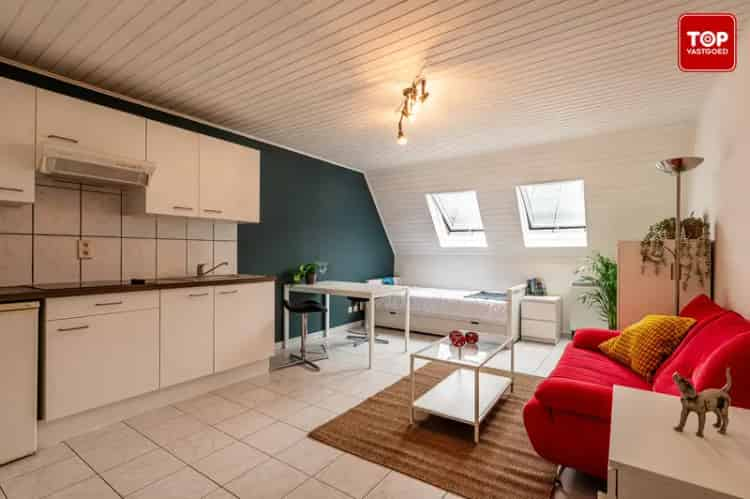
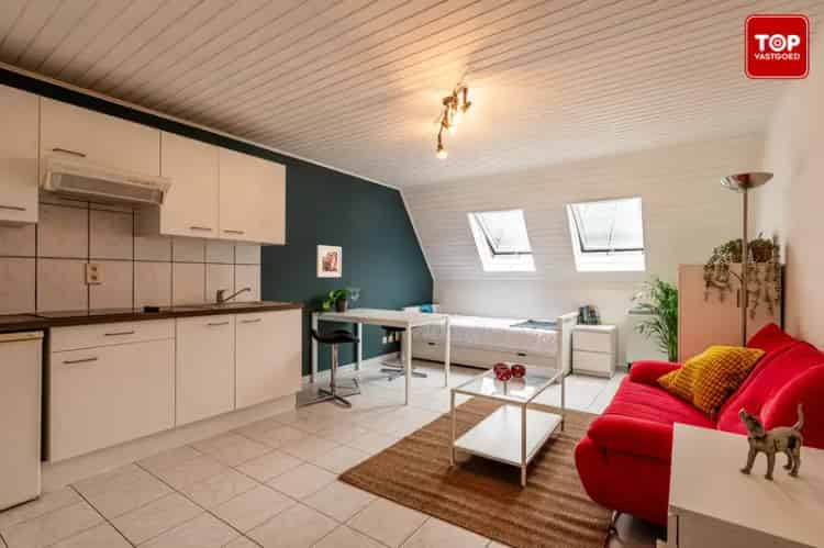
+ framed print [316,244,343,278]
